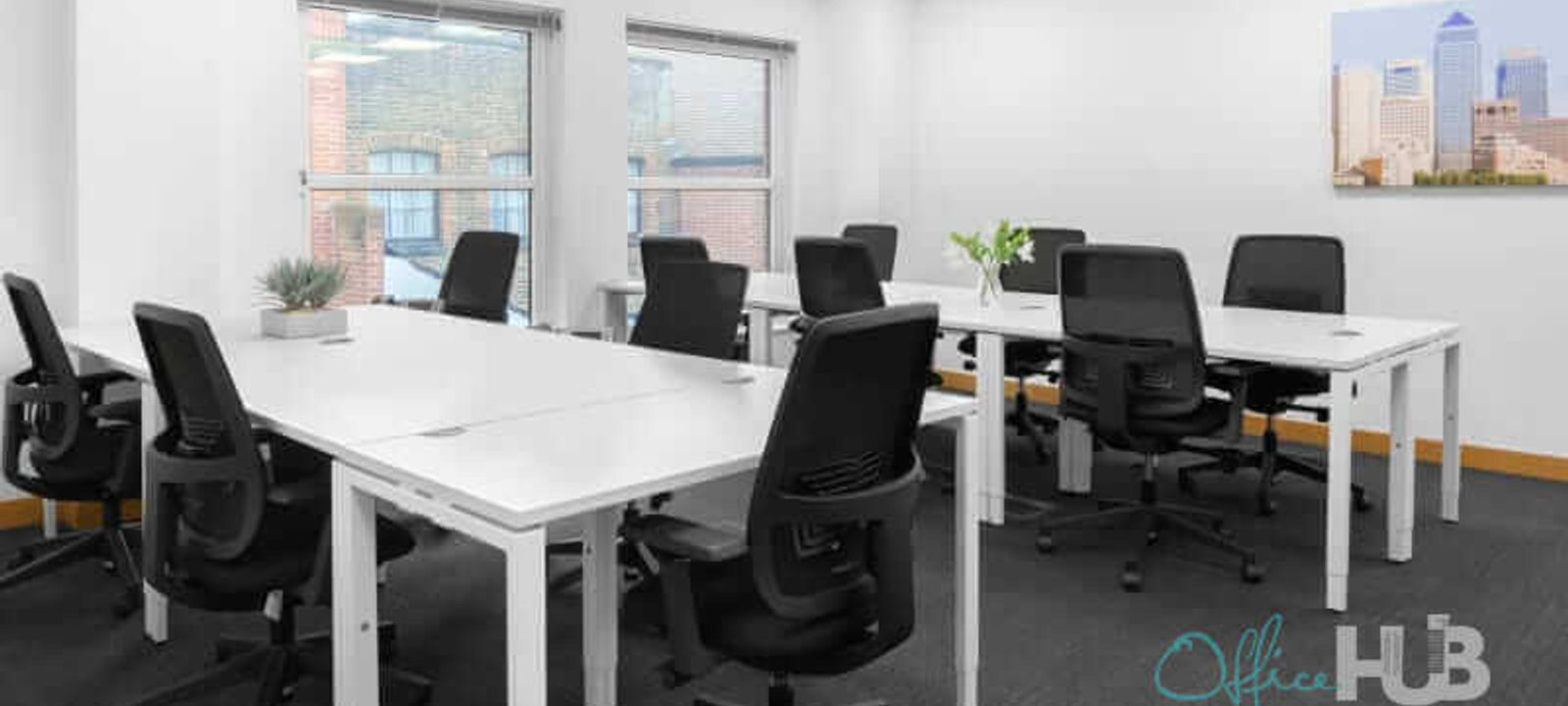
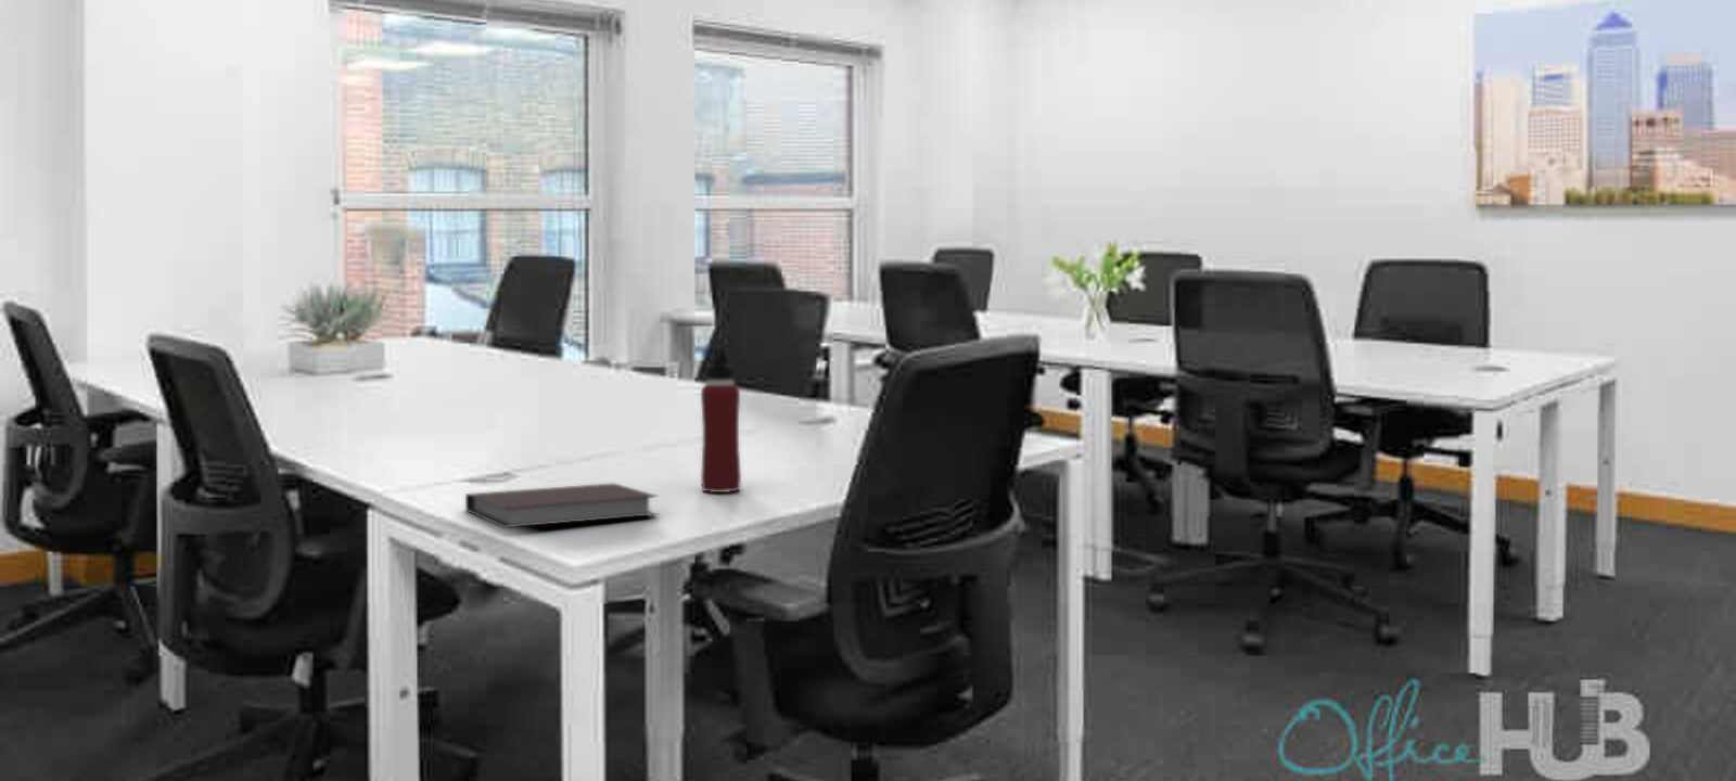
+ notebook [464,482,660,530]
+ water bottle [700,346,742,493]
